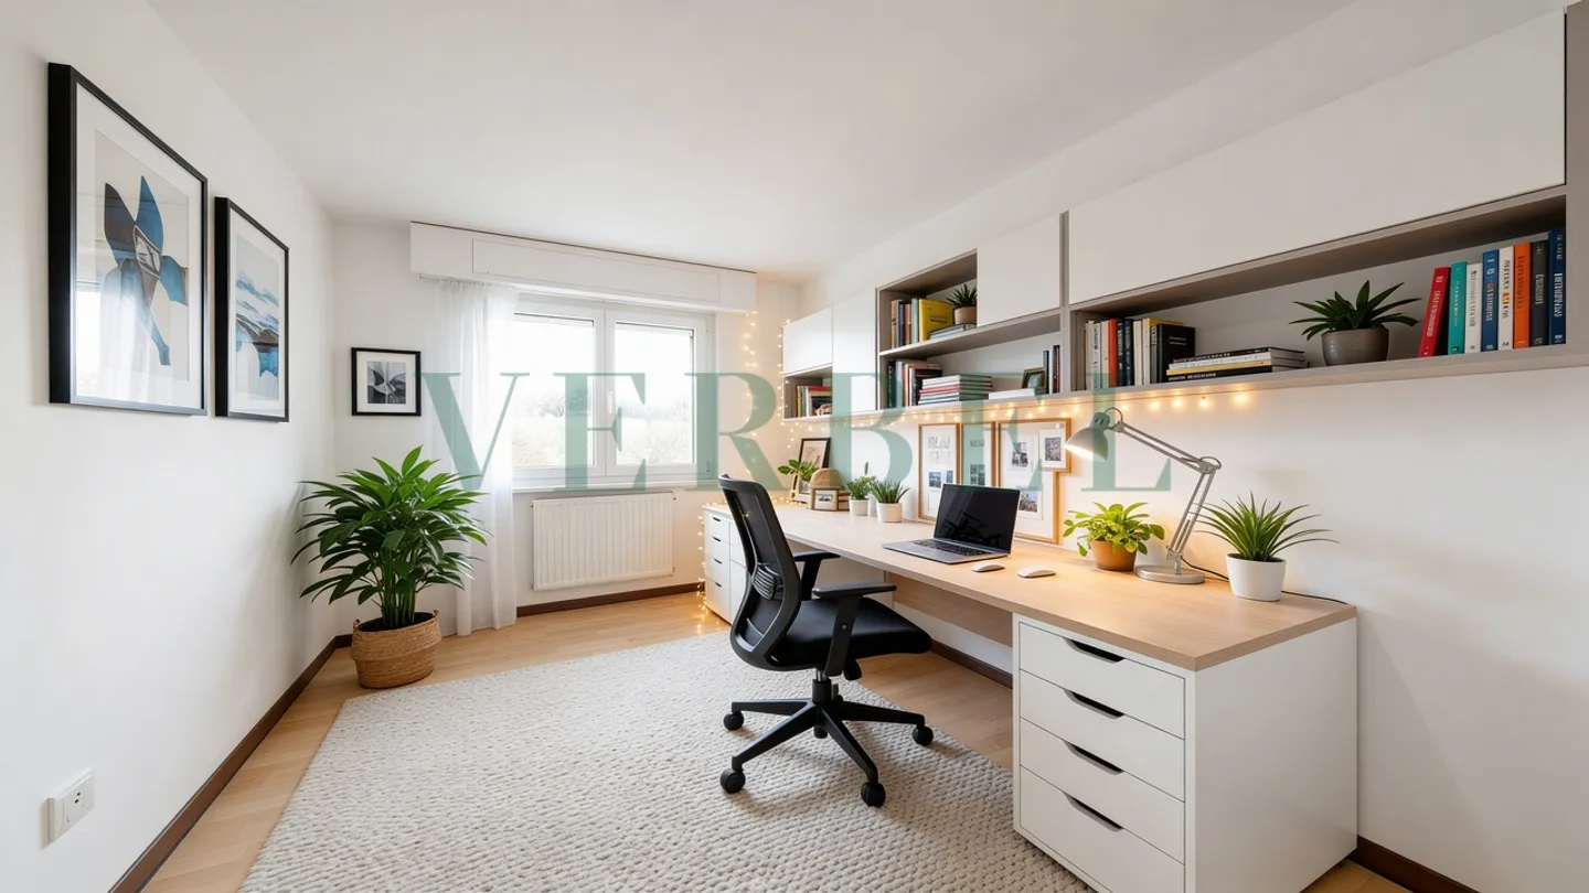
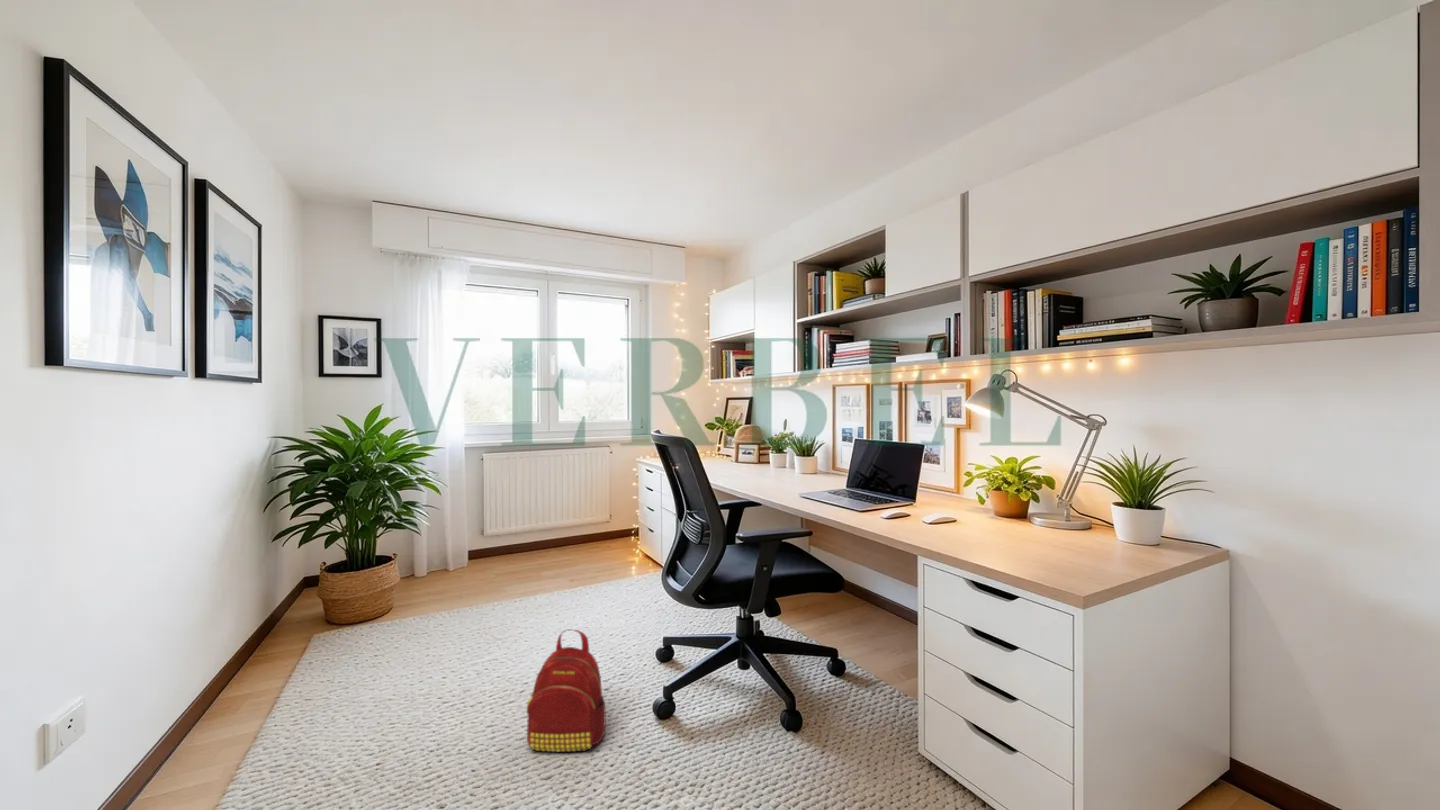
+ backpack [525,629,607,753]
